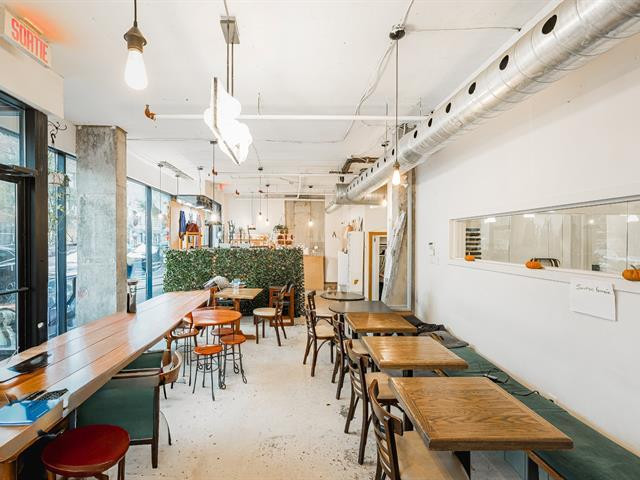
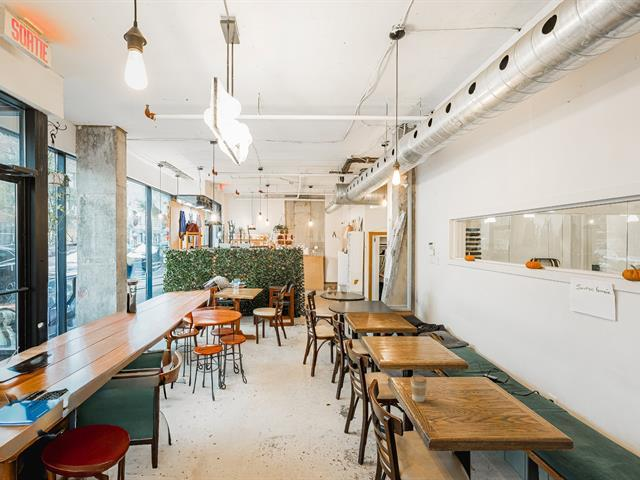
+ coffee cup [409,374,428,403]
